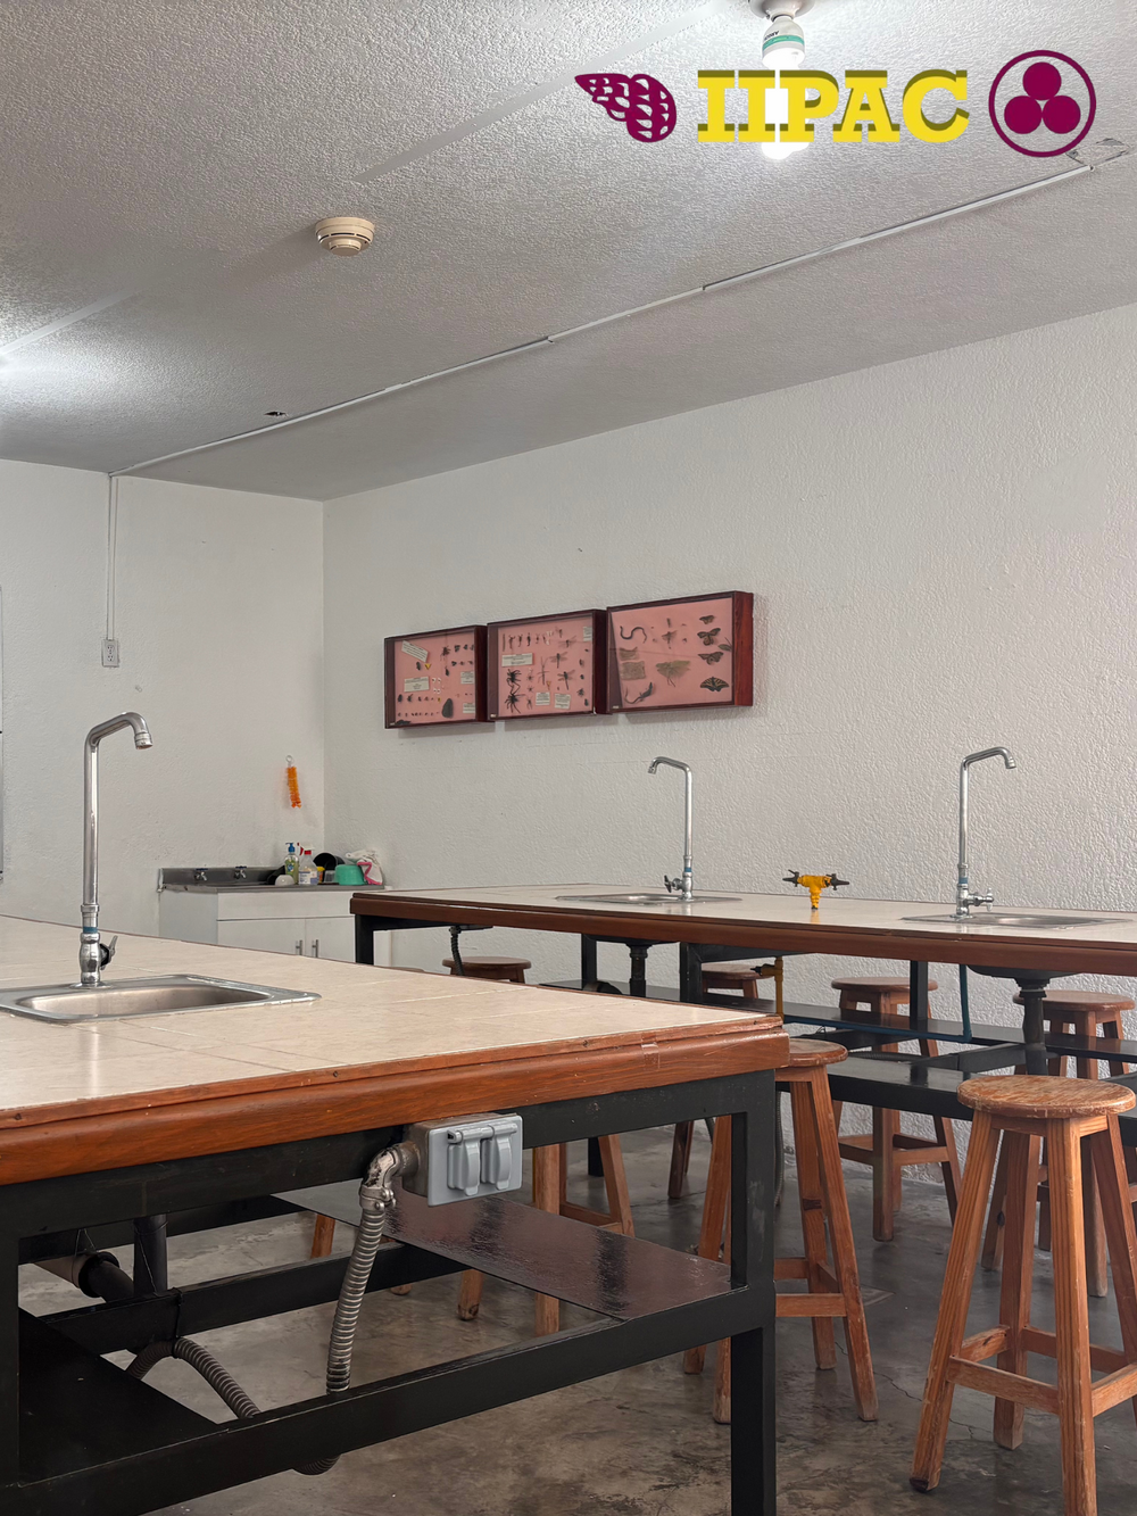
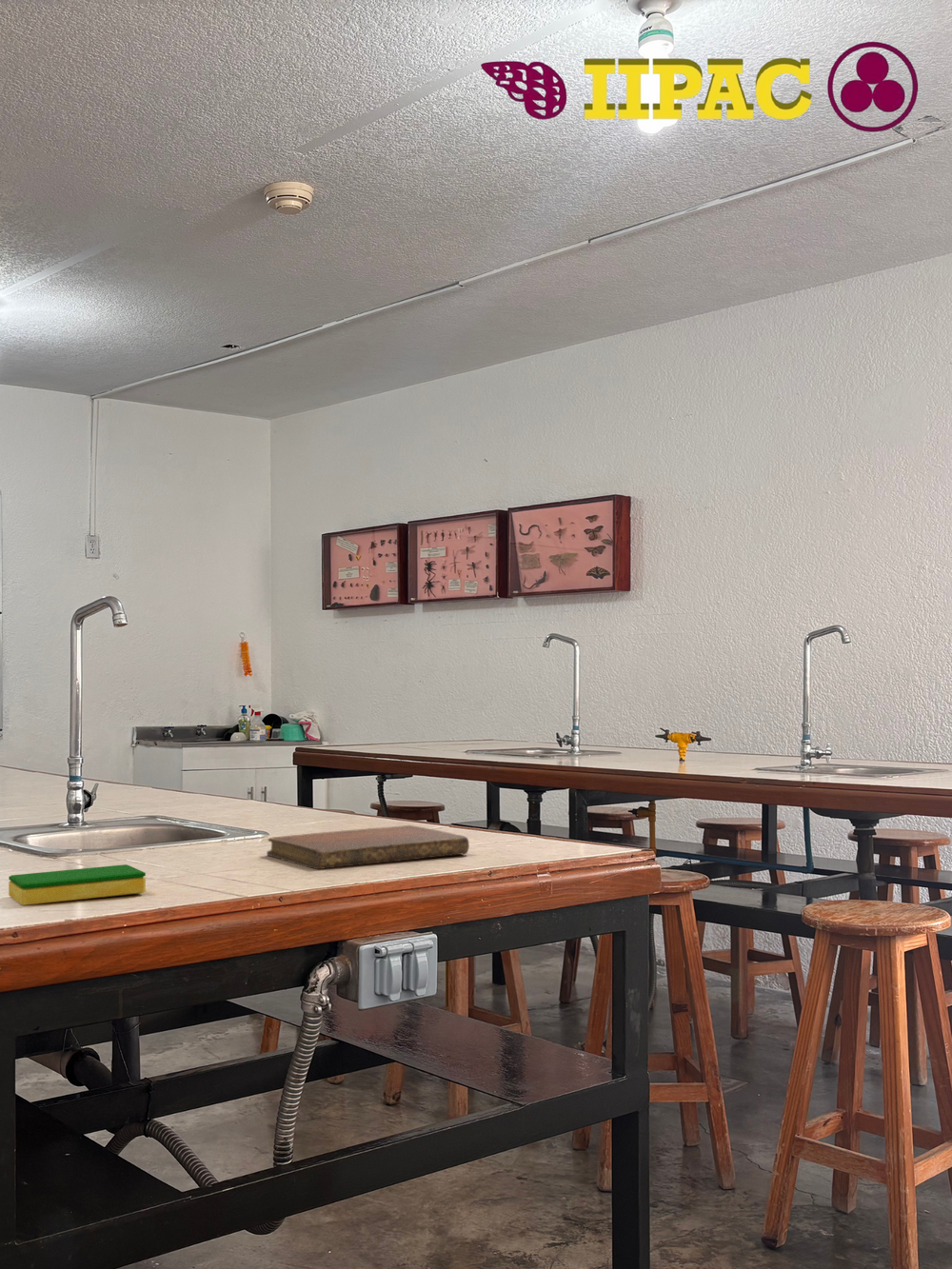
+ dish sponge [8,863,147,906]
+ notebook [266,824,470,870]
